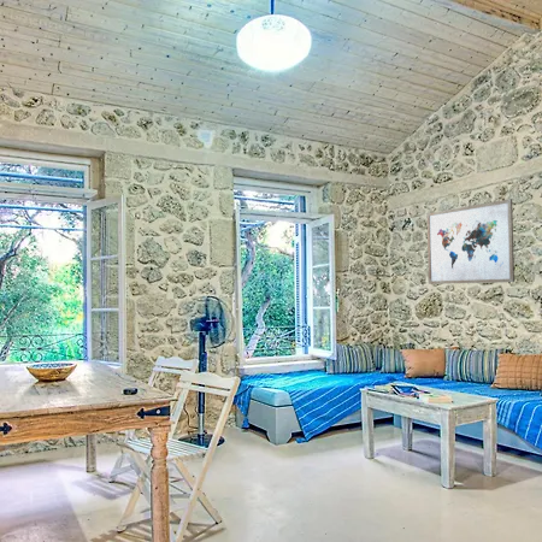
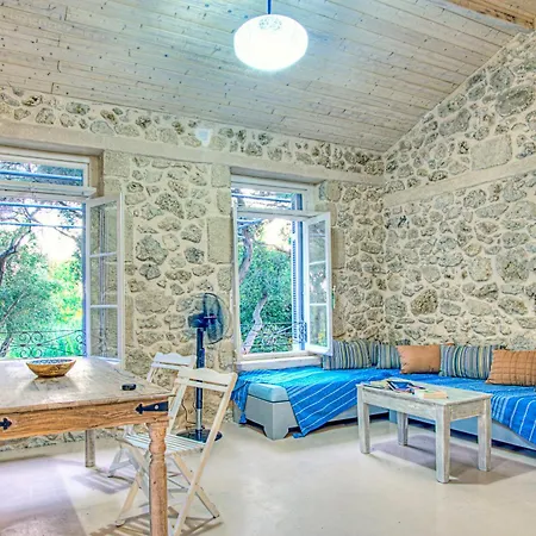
- wall art [426,198,516,285]
